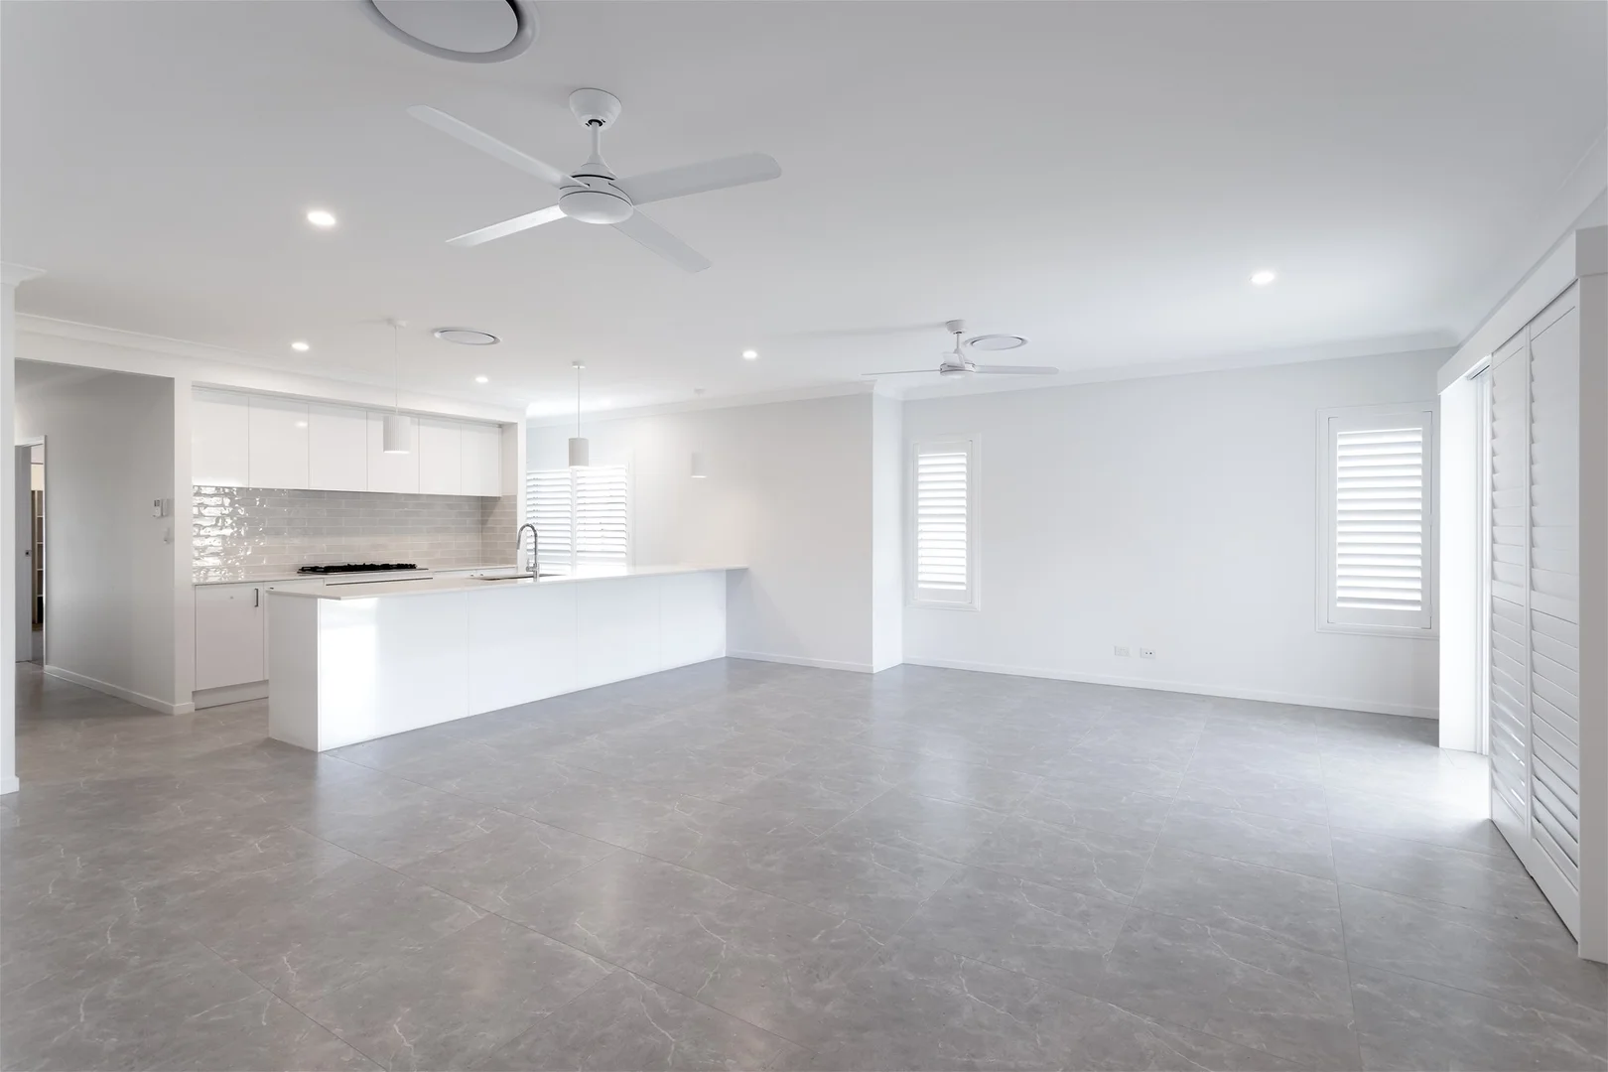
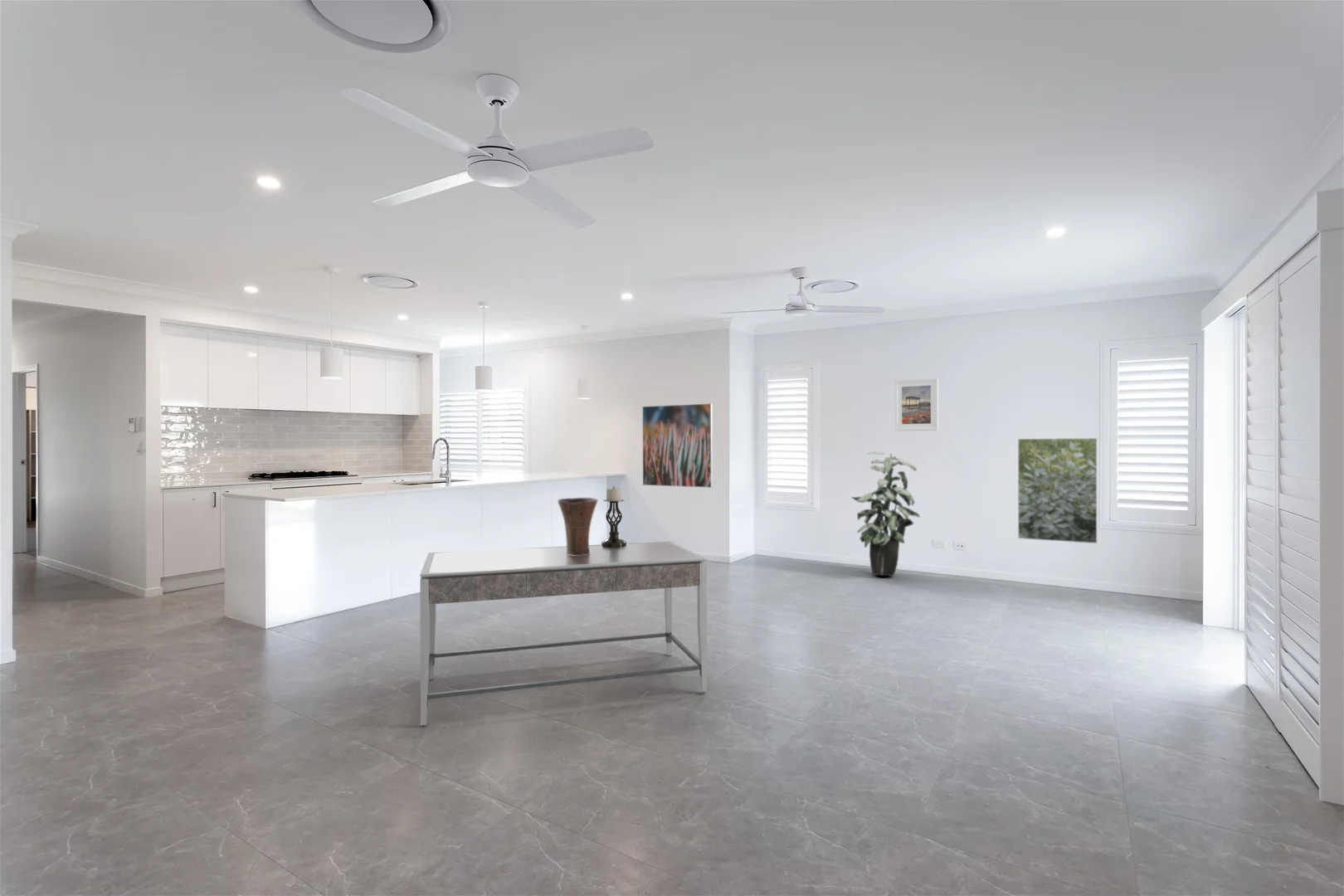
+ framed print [1017,437,1098,544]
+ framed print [894,377,939,432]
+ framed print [641,402,713,489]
+ dining table [419,541,708,727]
+ vase [557,497,599,556]
+ indoor plant [851,450,921,577]
+ candle holder [601,485,627,548]
